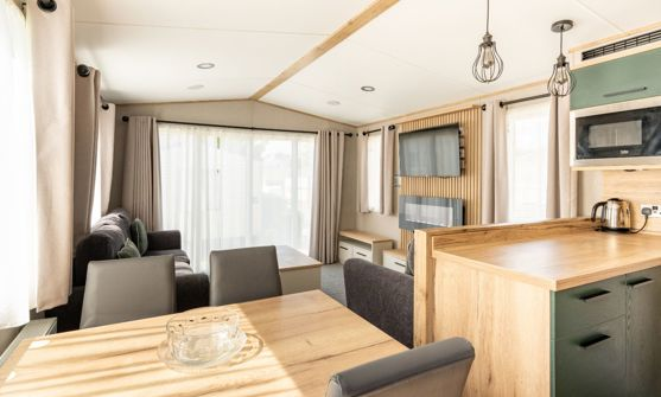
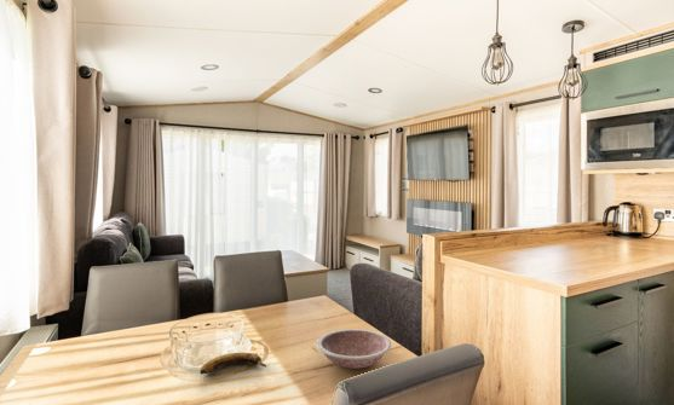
+ bowl [316,328,392,370]
+ banana [198,352,267,376]
